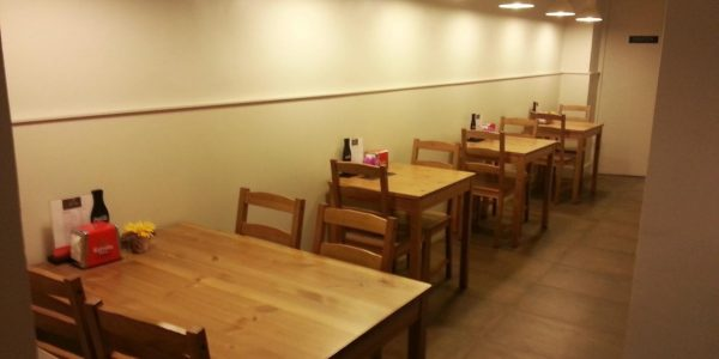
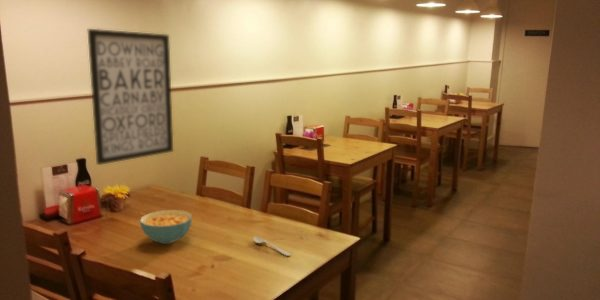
+ cereal bowl [139,209,193,245]
+ spoon [252,235,292,257]
+ wall art [87,28,174,166]
